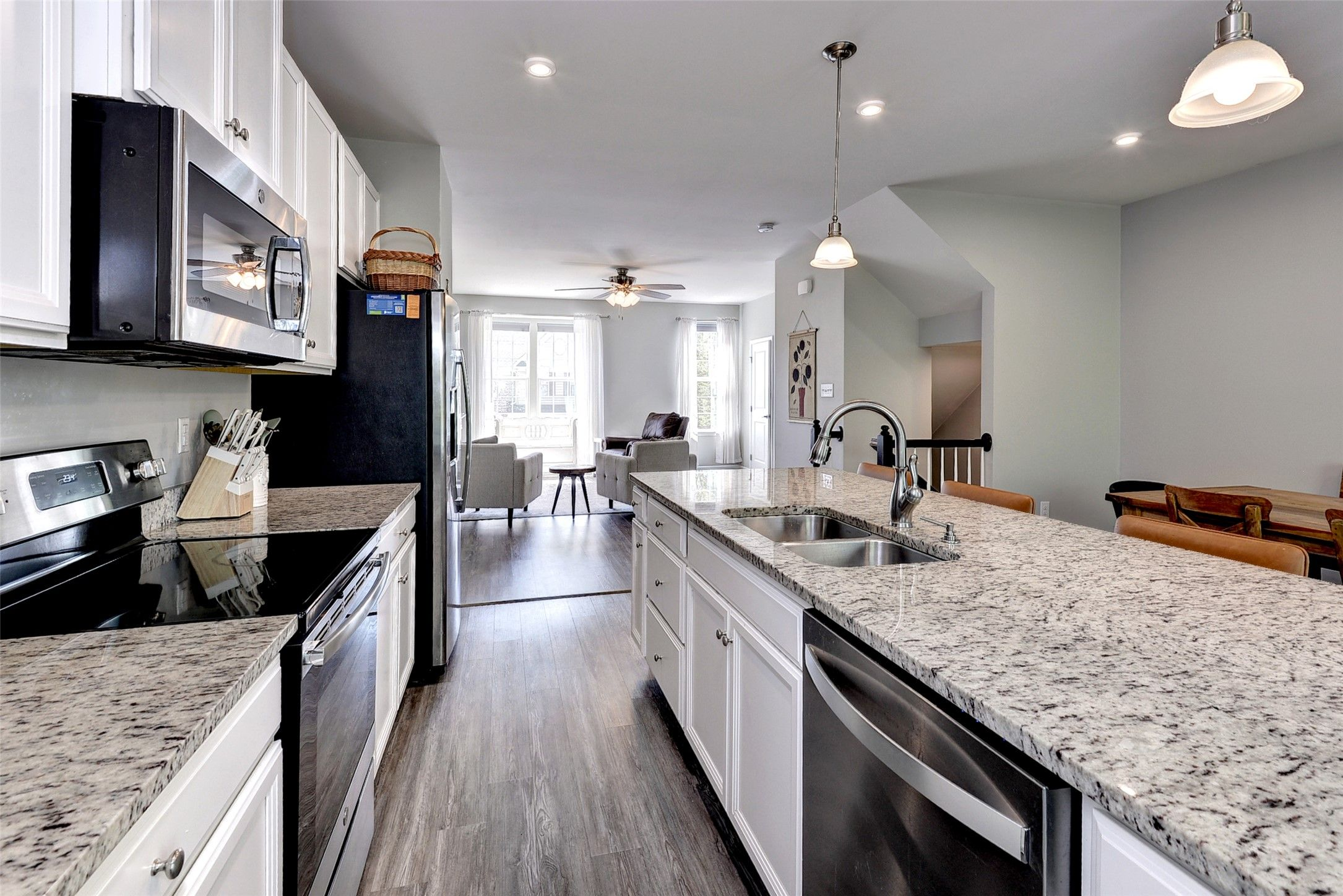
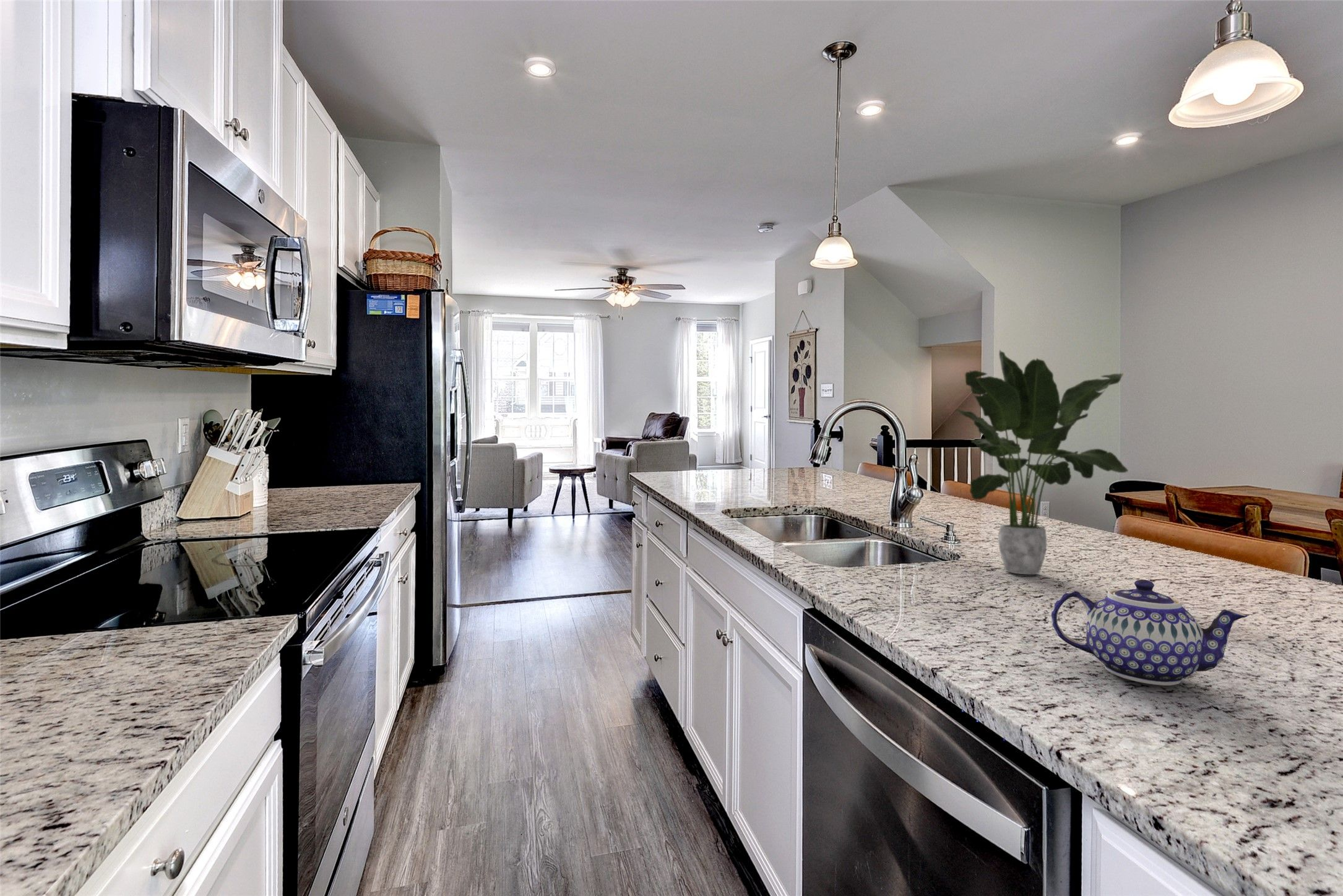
+ teapot [1050,579,1248,686]
+ potted plant [954,349,1129,575]
